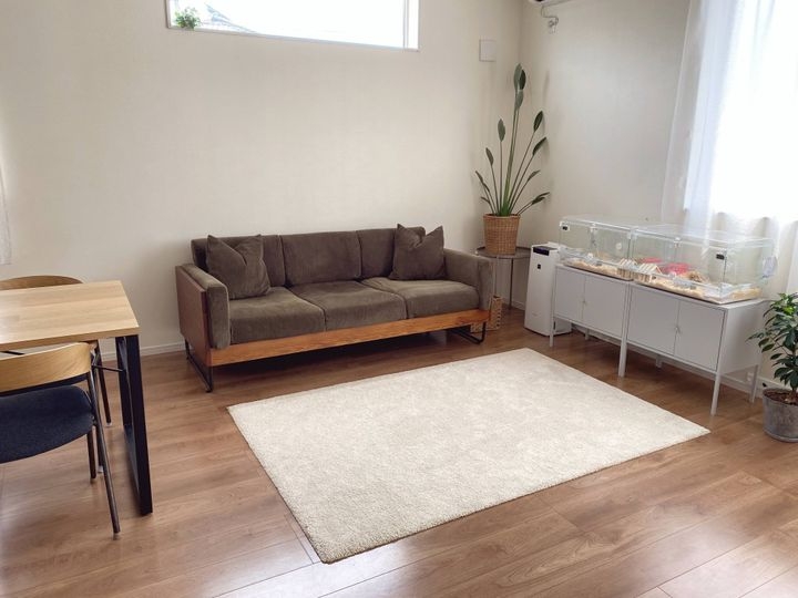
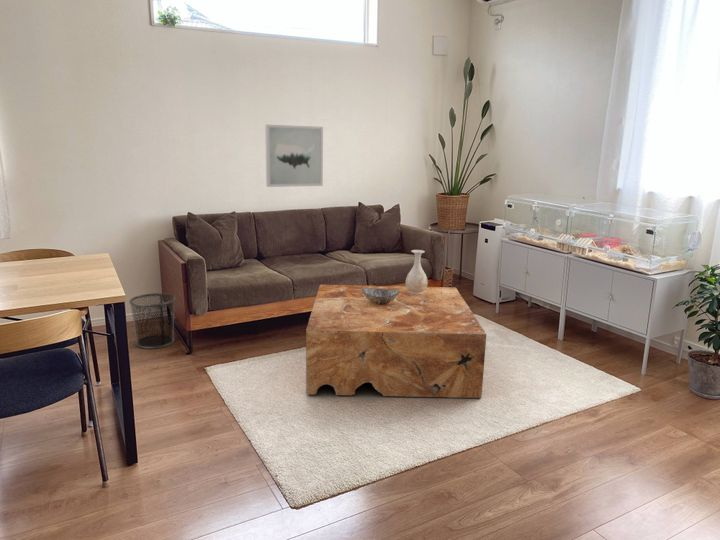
+ coffee table [305,284,487,399]
+ wall art [264,124,324,188]
+ vase [405,249,429,295]
+ waste bin [128,292,176,350]
+ decorative bowl [362,288,400,304]
